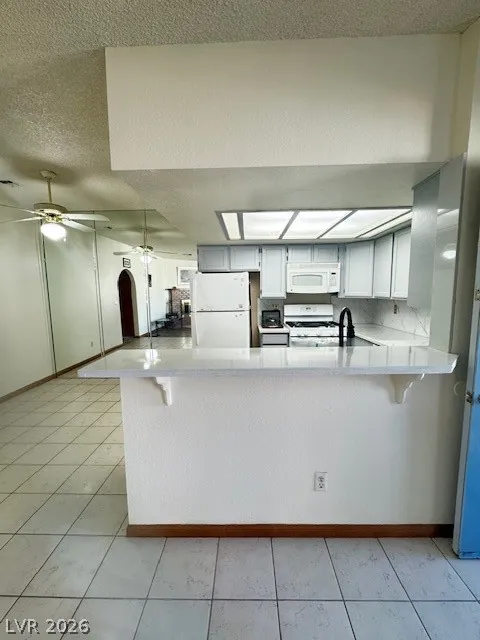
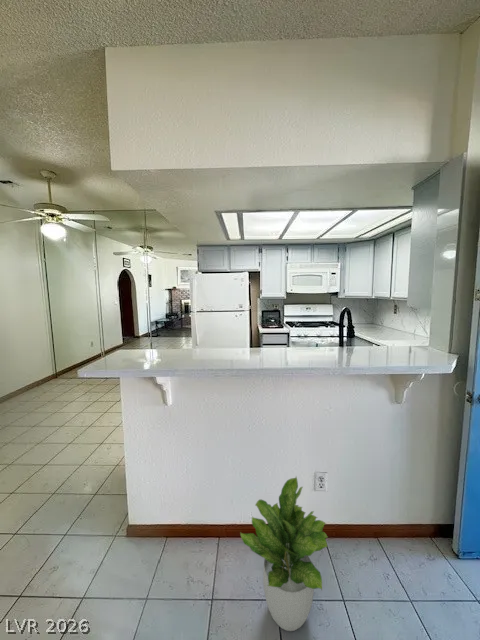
+ potted plant [239,476,329,632]
